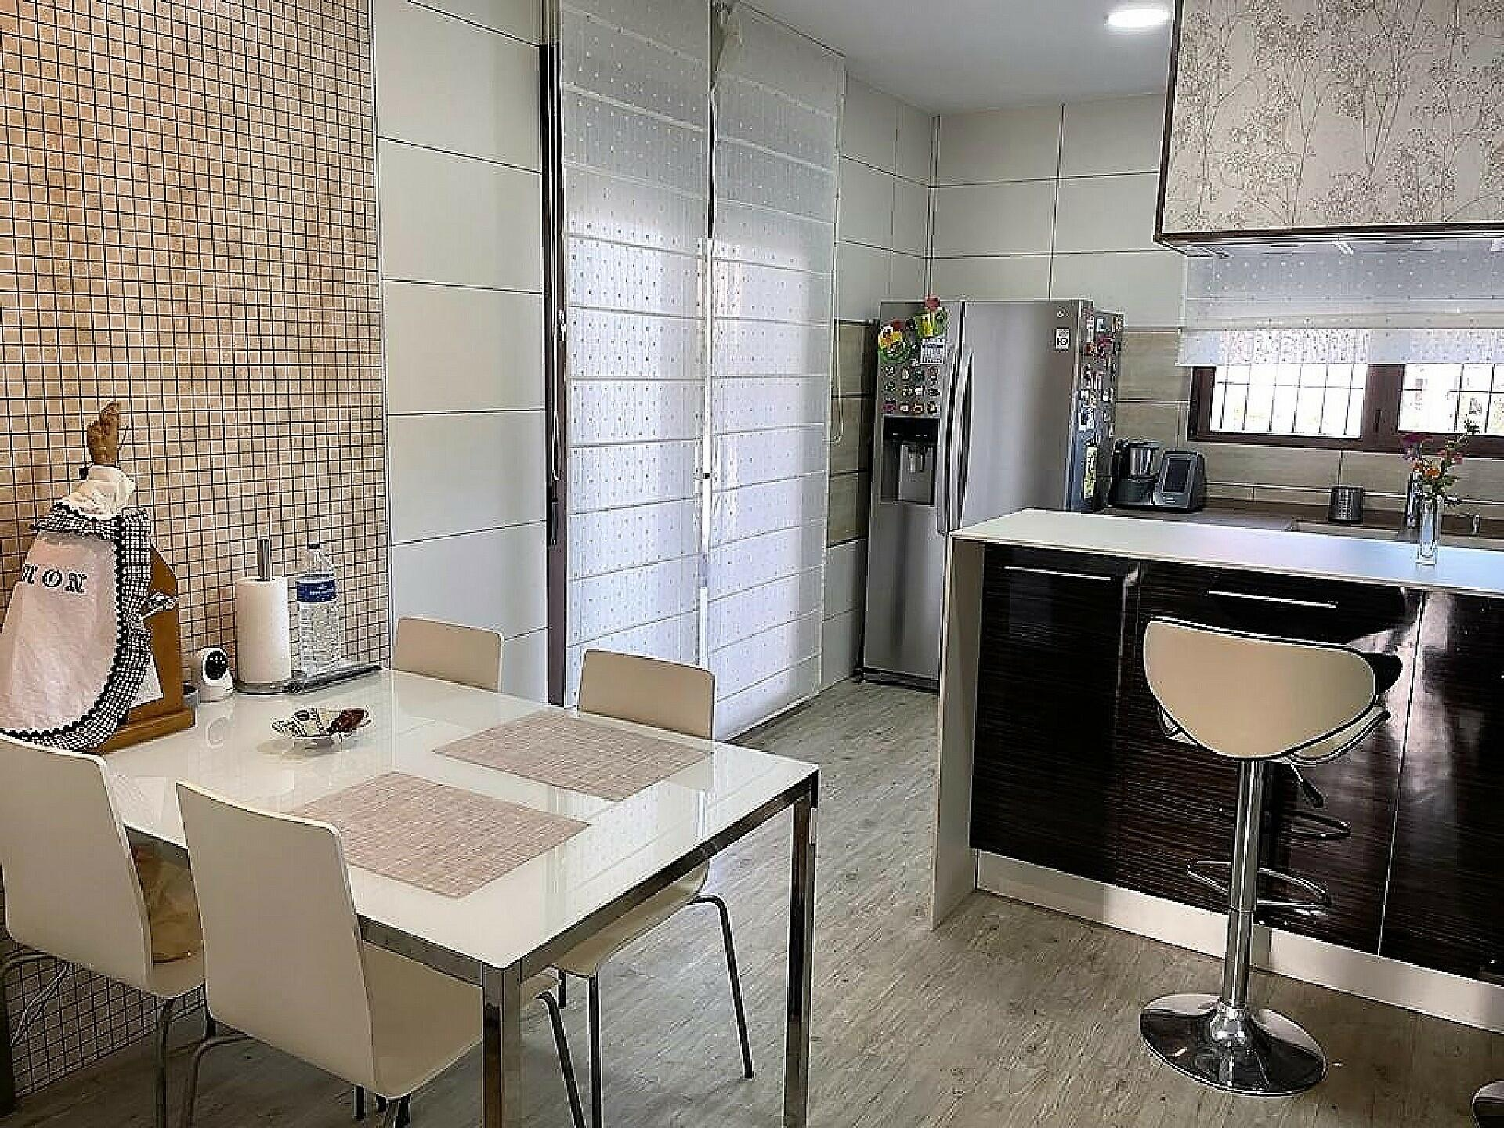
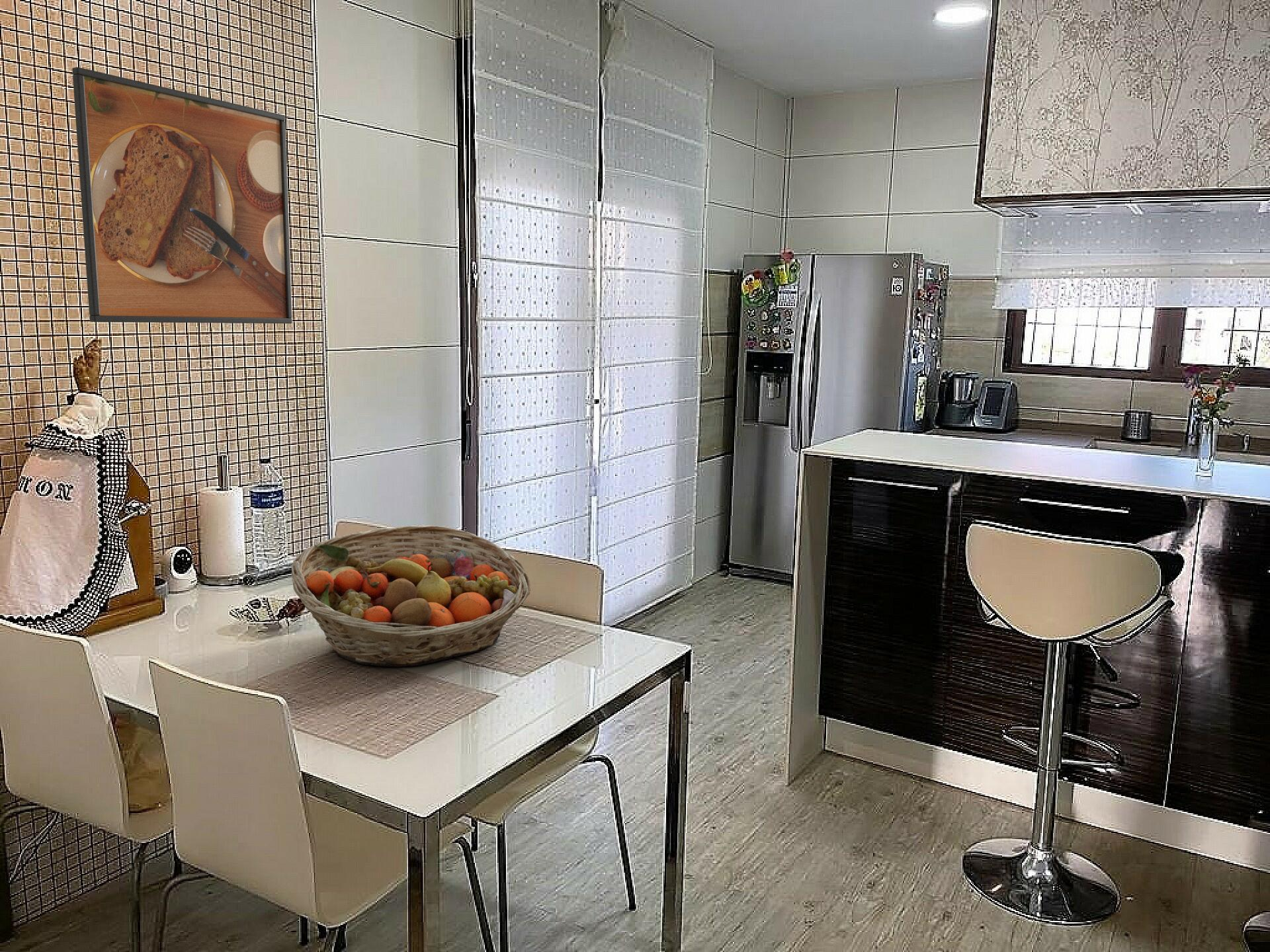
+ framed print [71,66,293,324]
+ fruit basket [291,525,531,667]
